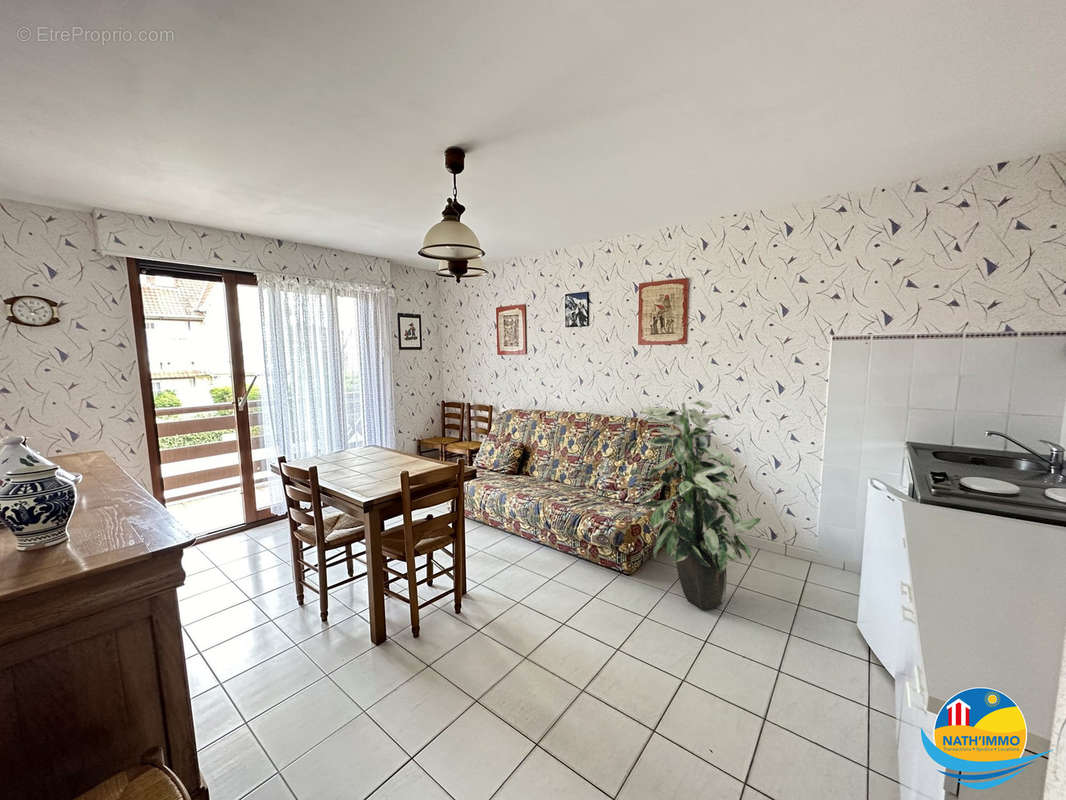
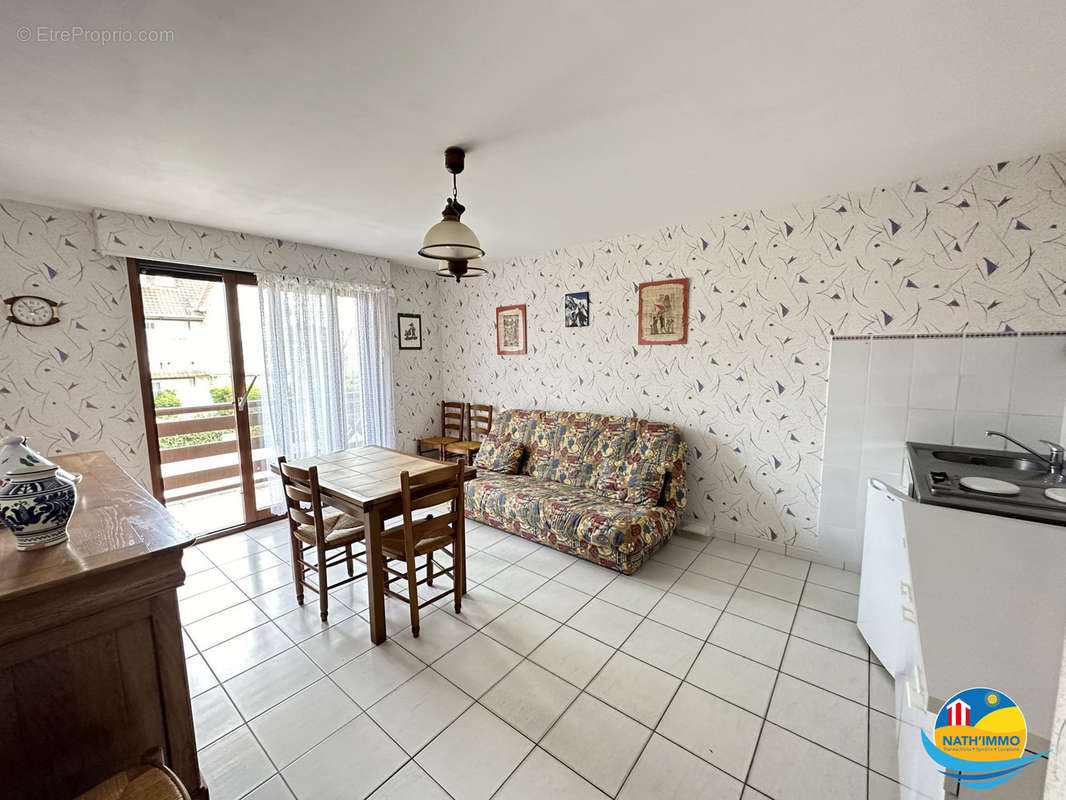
- indoor plant [638,400,762,610]
